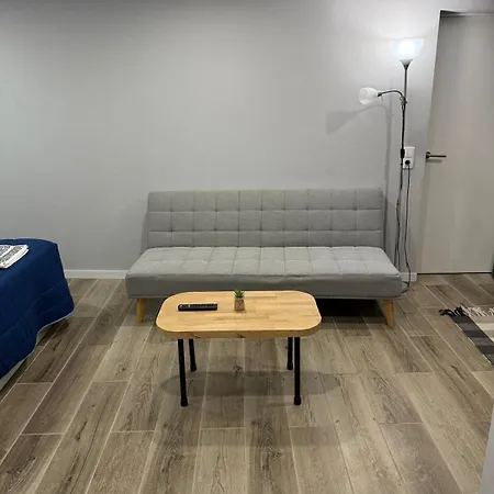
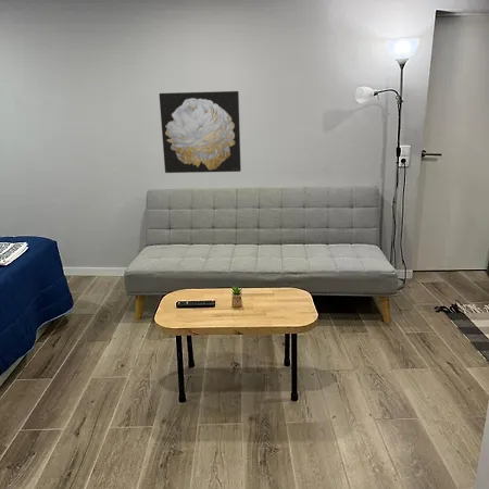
+ wall art [159,90,242,174]
